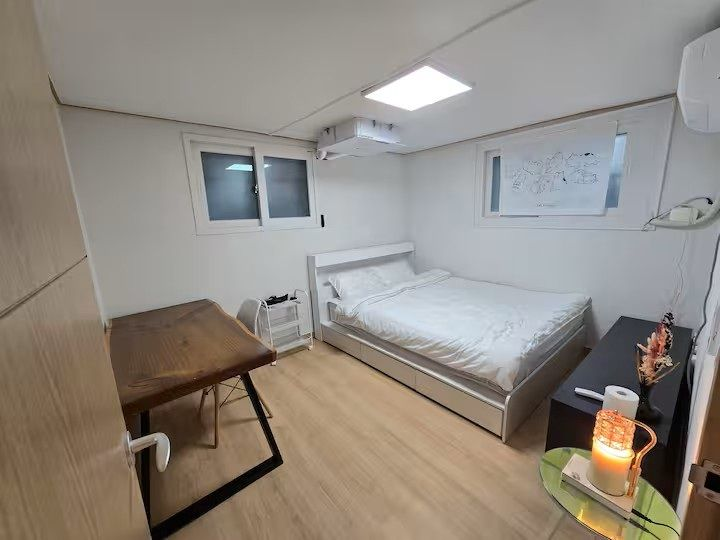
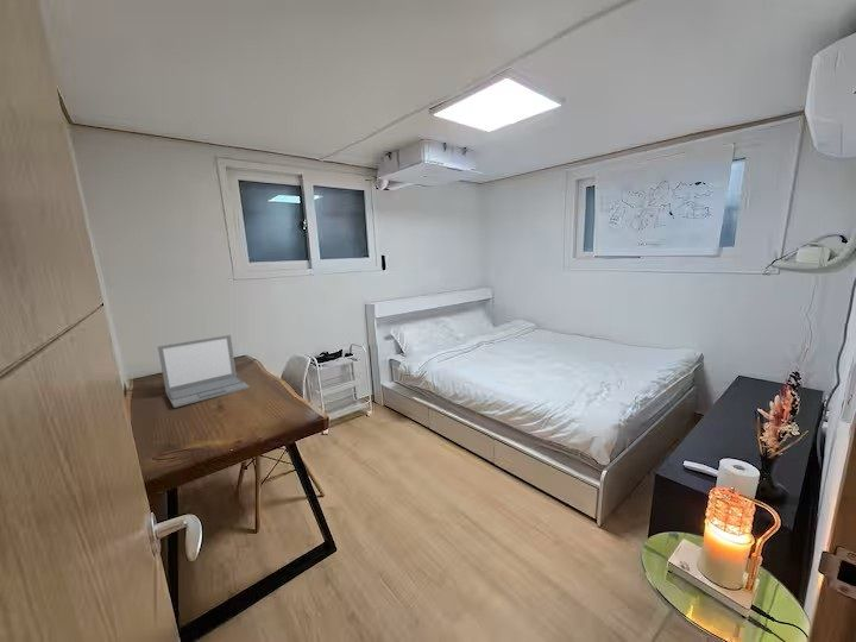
+ laptop [157,334,251,409]
